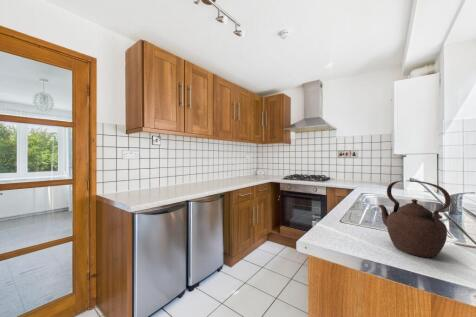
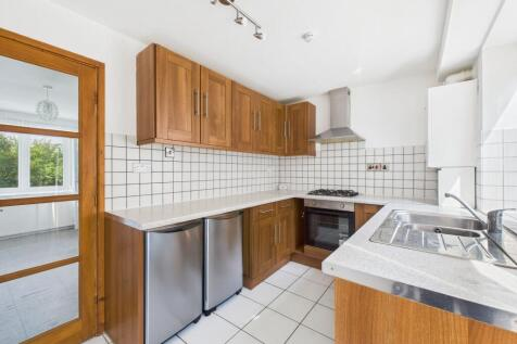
- teapot [378,179,452,258]
